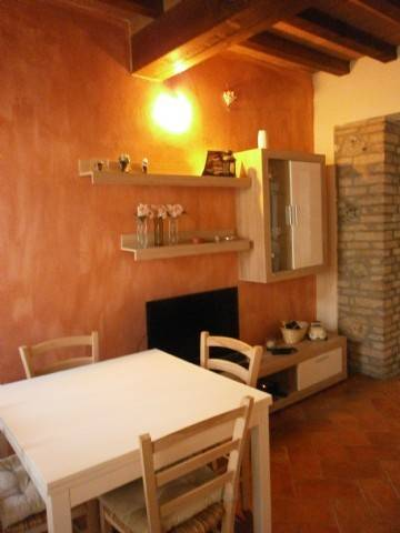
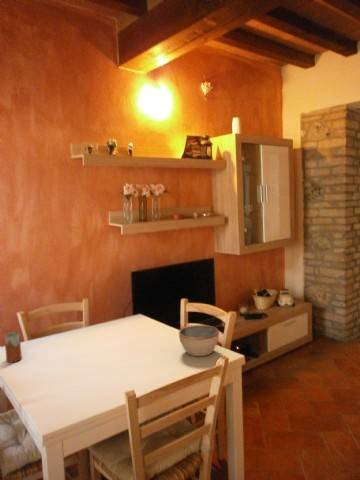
+ bowl [178,324,220,357]
+ drinking glass [4,332,23,364]
